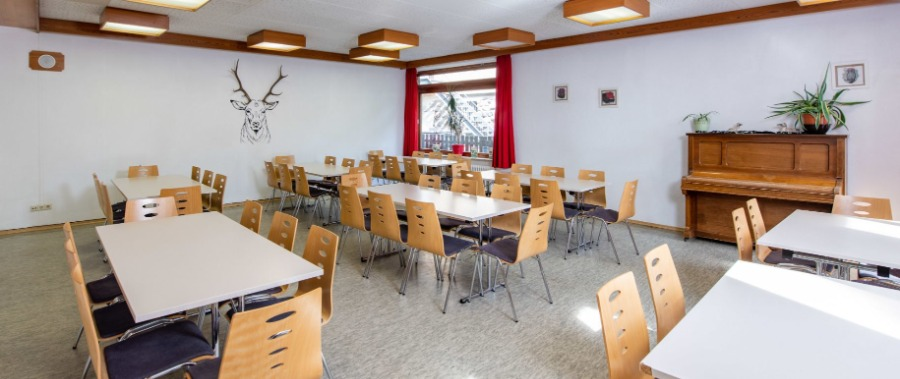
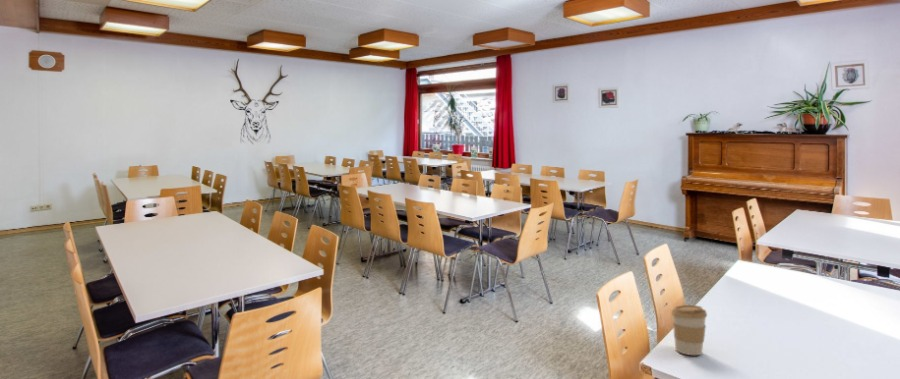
+ coffee cup [670,304,708,356]
